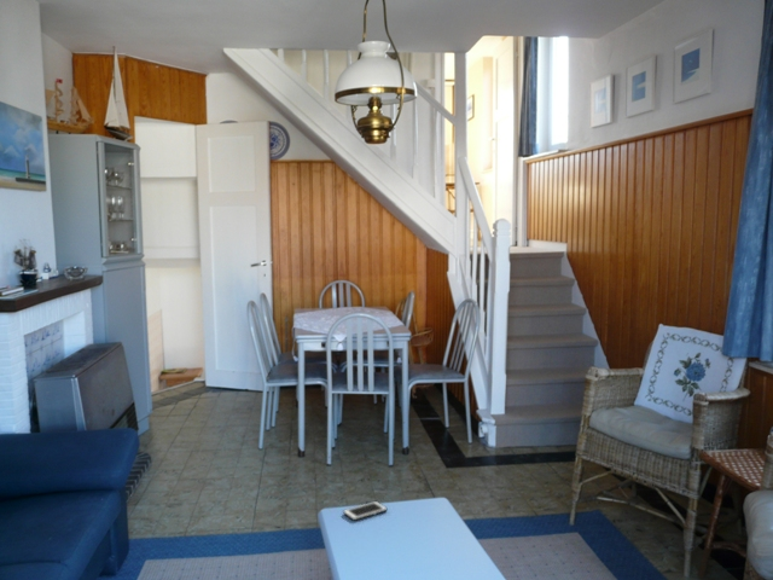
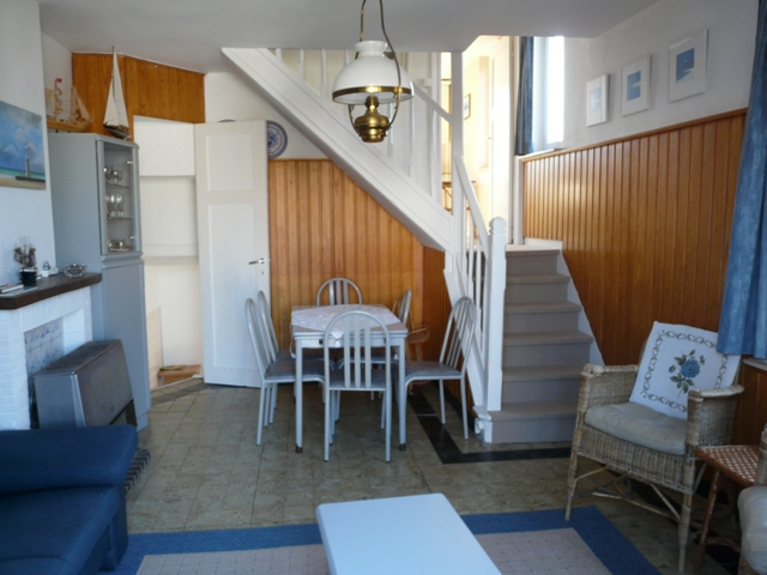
- cell phone [342,500,388,522]
